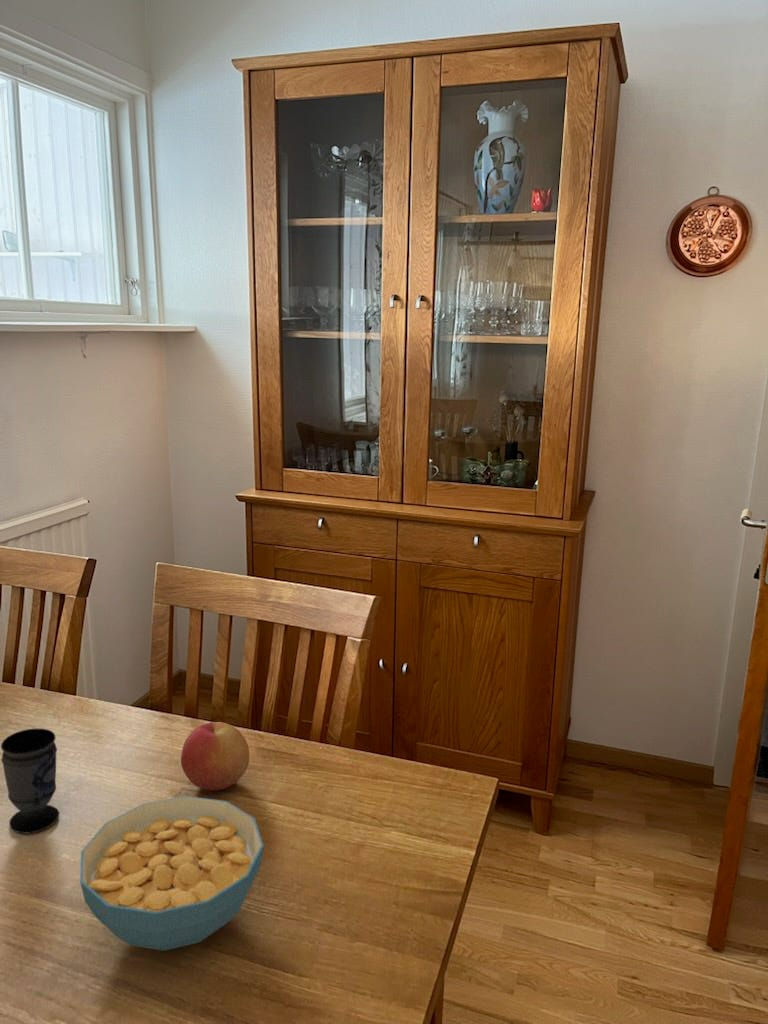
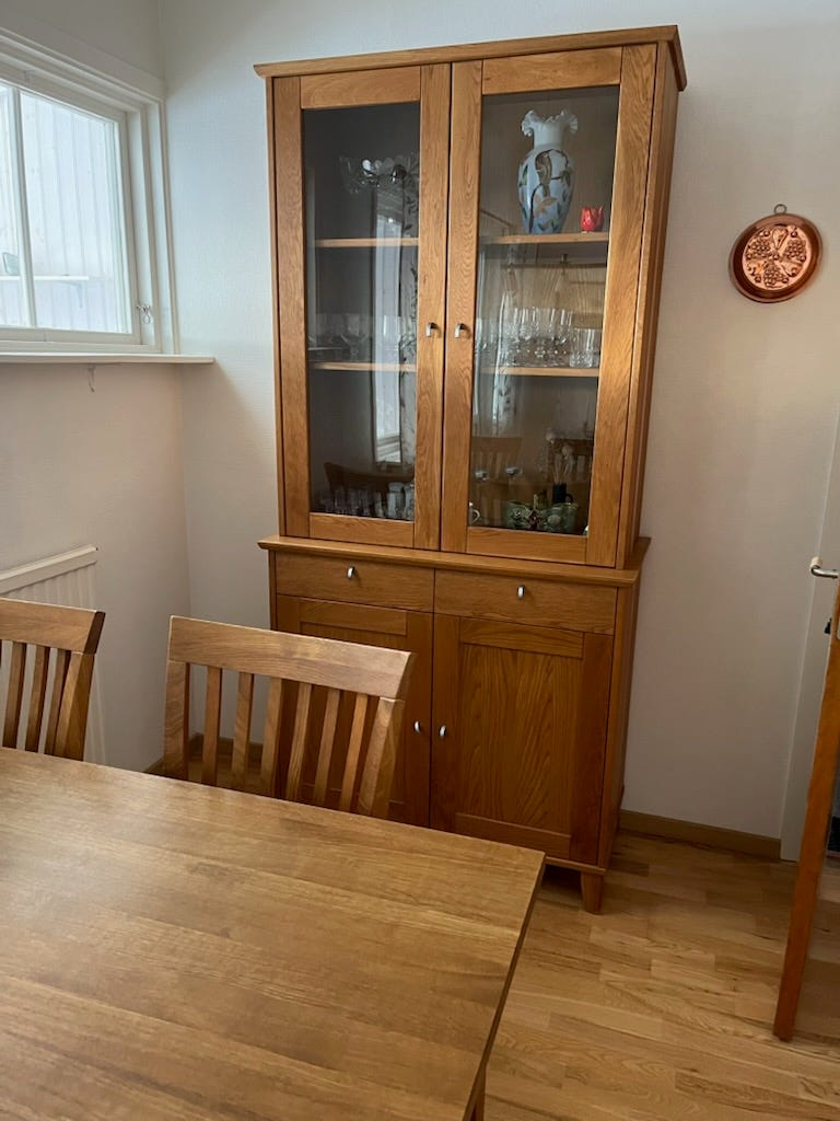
- cup [0,728,60,835]
- cereal bowl [79,795,265,952]
- apple [180,721,250,791]
